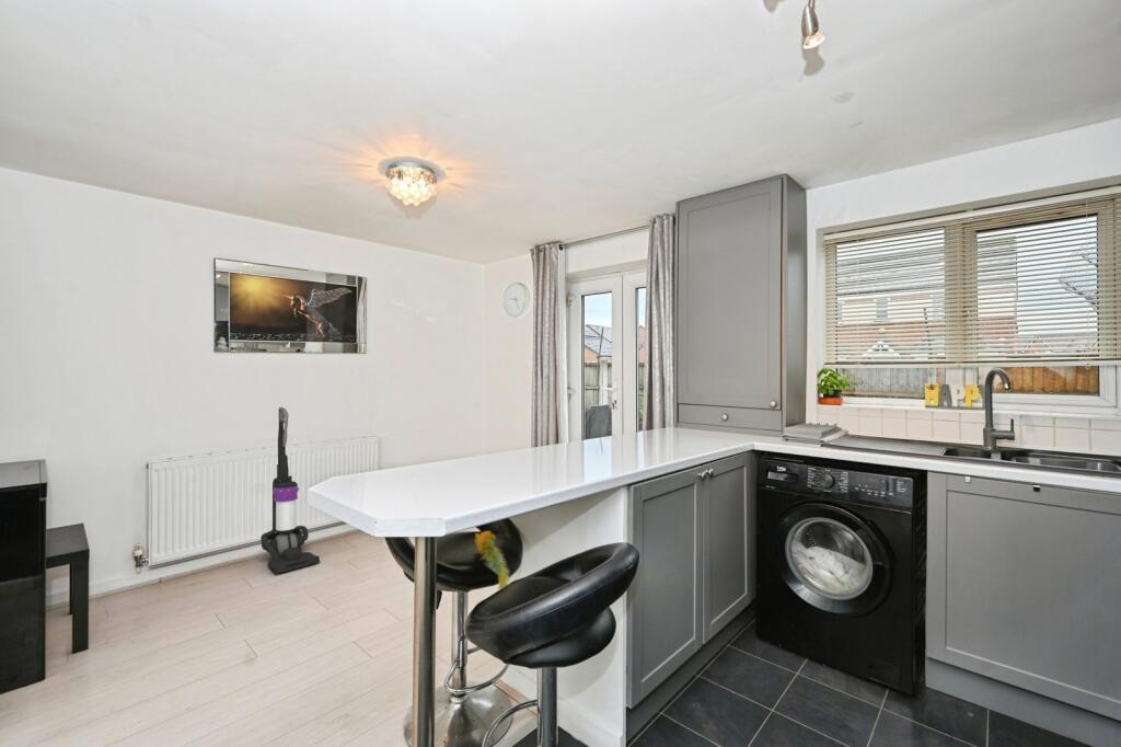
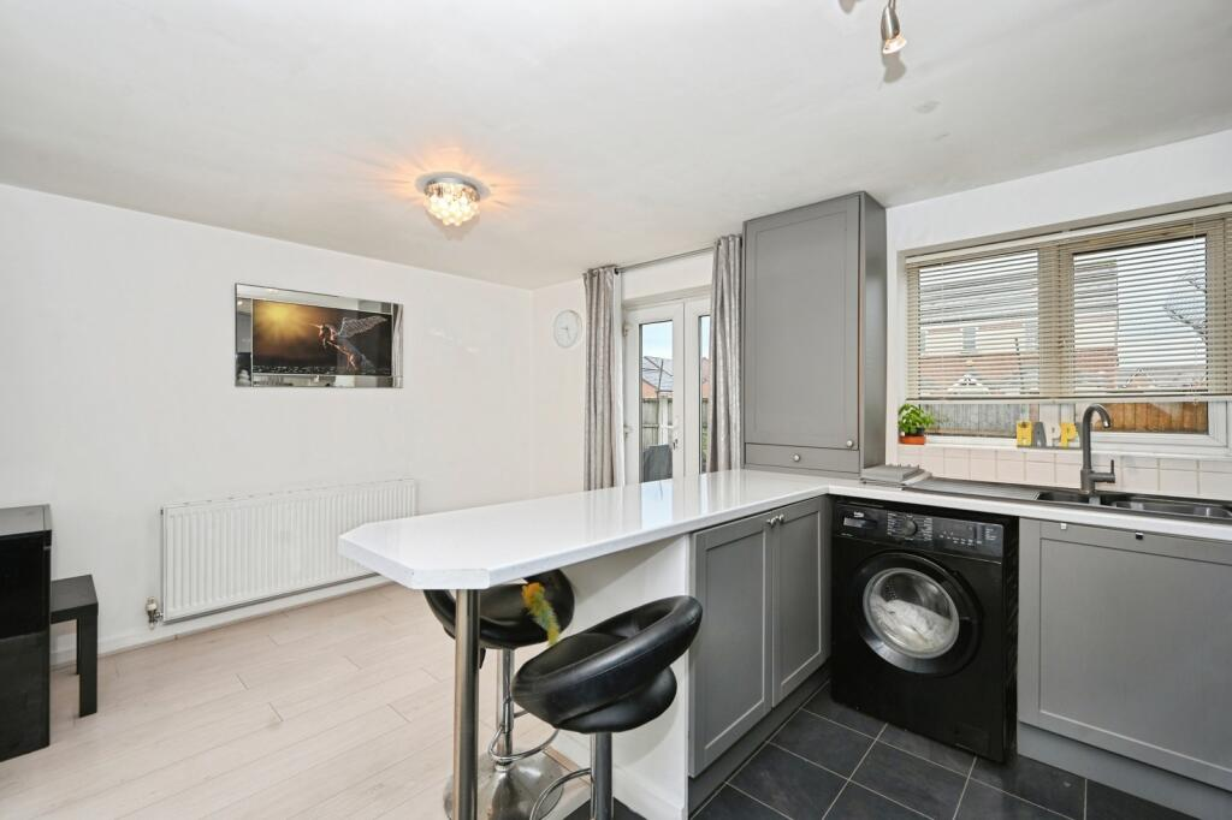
- vacuum cleaner [259,406,321,575]
